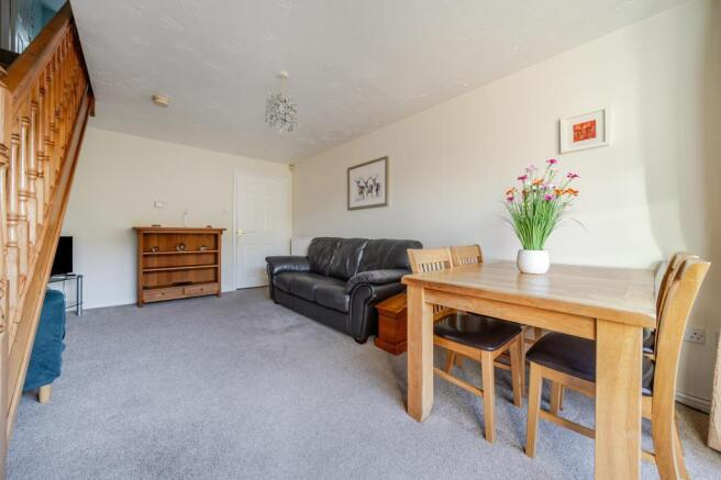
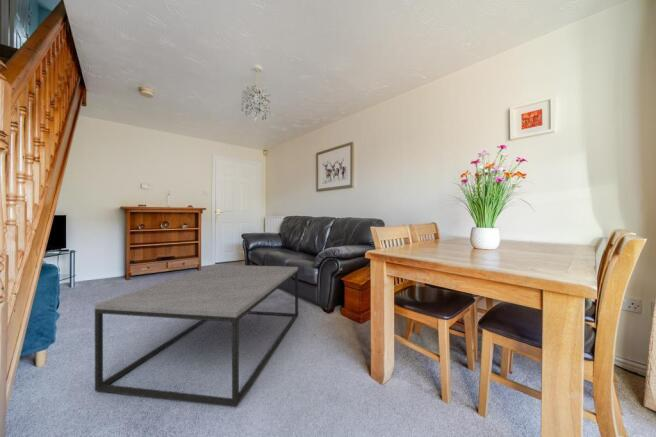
+ coffee table [94,264,299,408]
